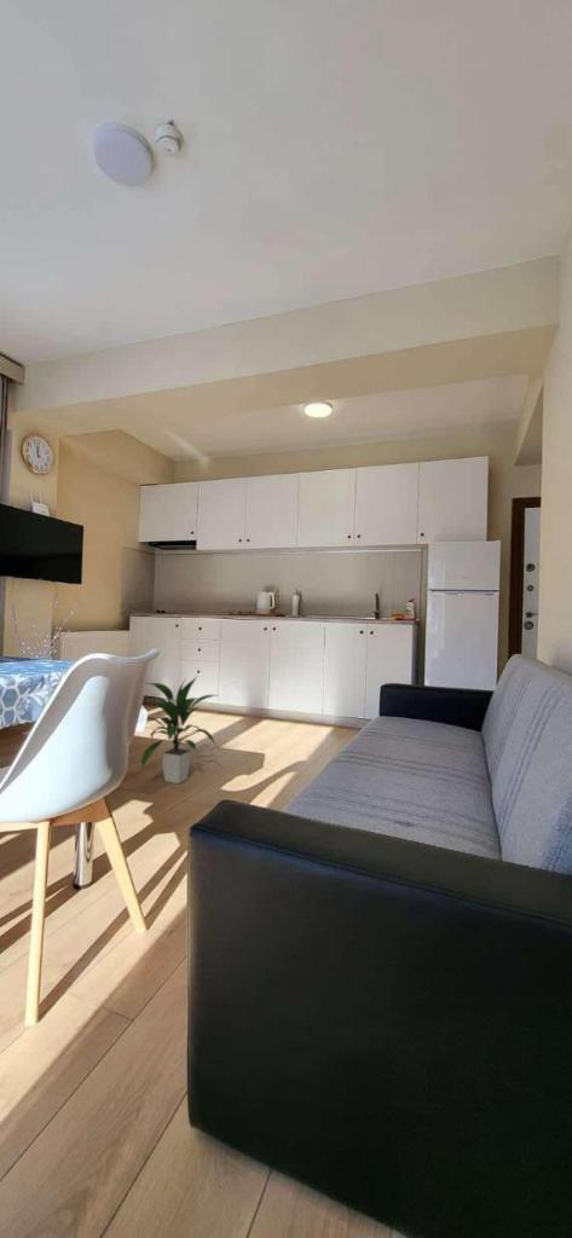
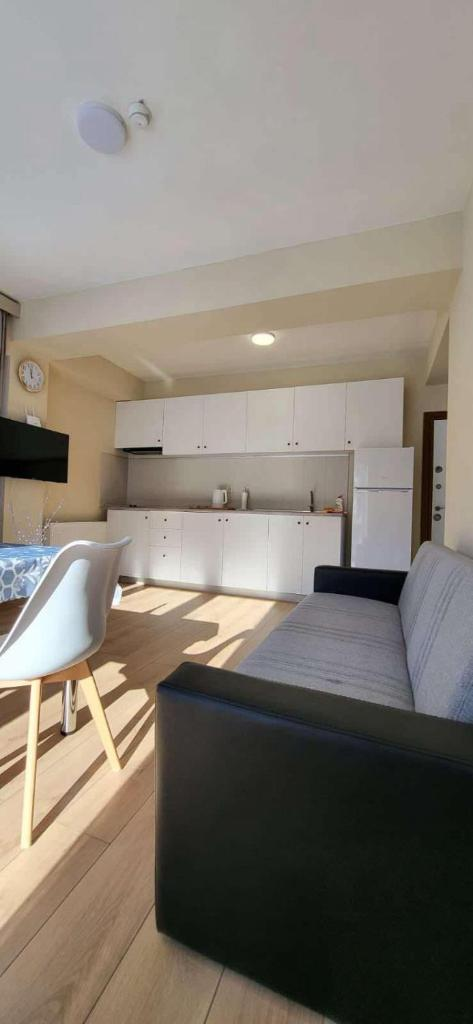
- indoor plant [139,676,218,785]
